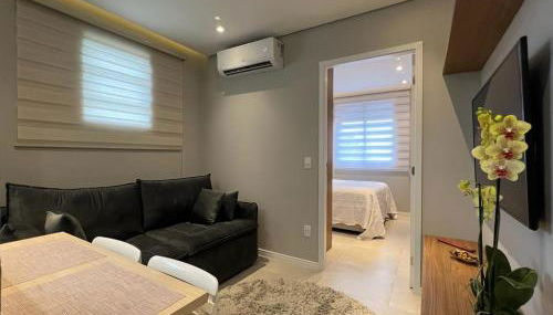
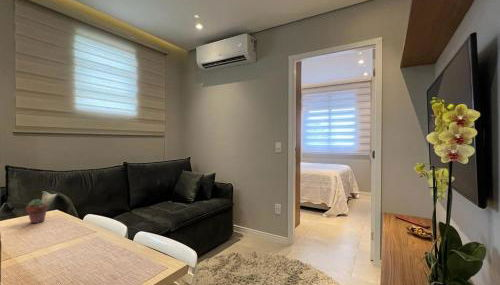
+ potted succulent [25,198,50,224]
